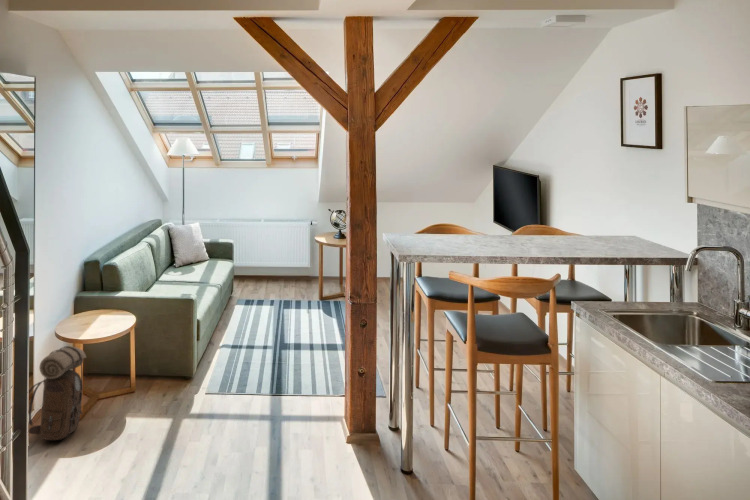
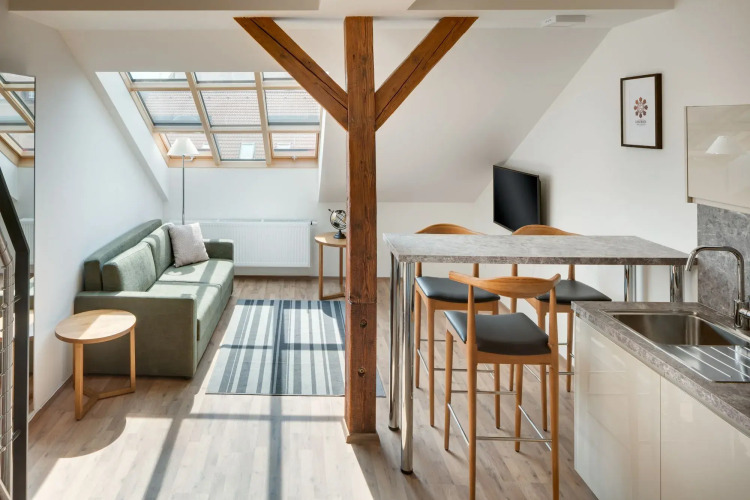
- backpack [28,345,87,441]
